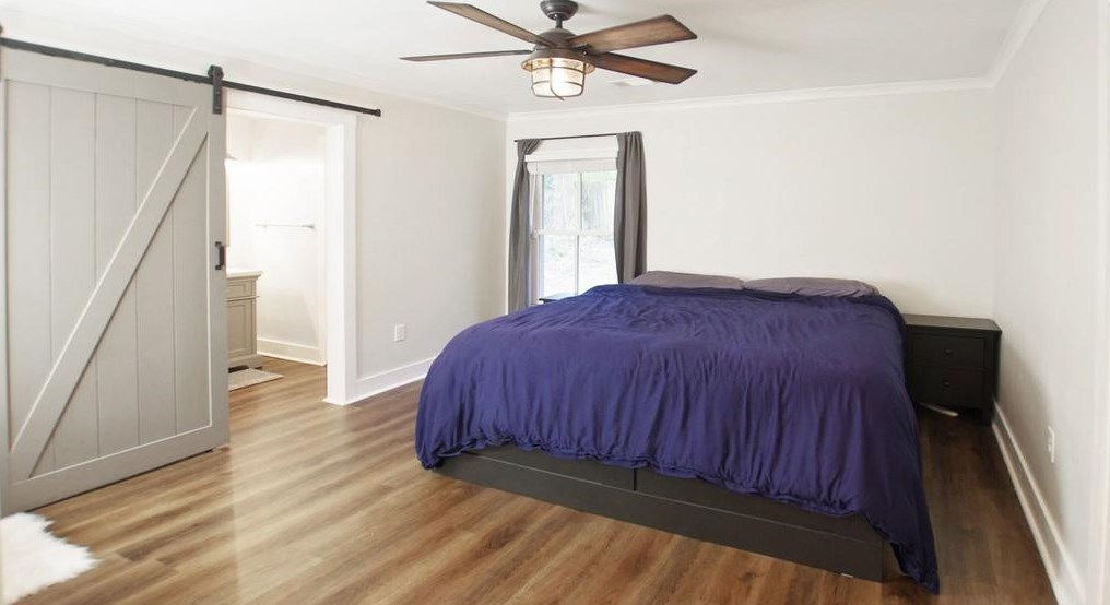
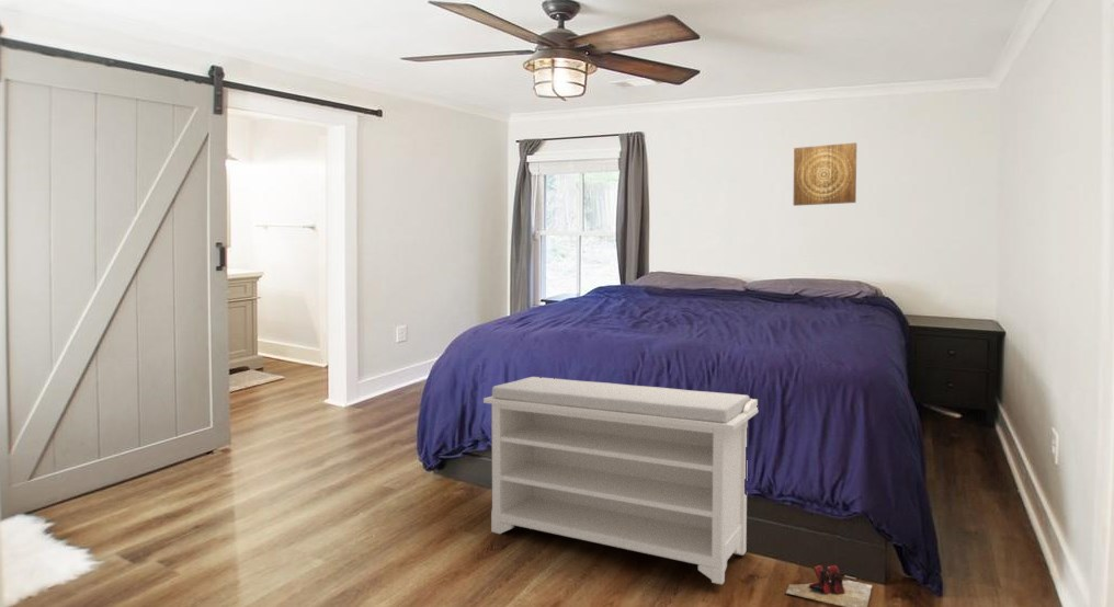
+ bench [482,376,759,585]
+ wall art [793,141,857,207]
+ slippers [784,564,874,607]
